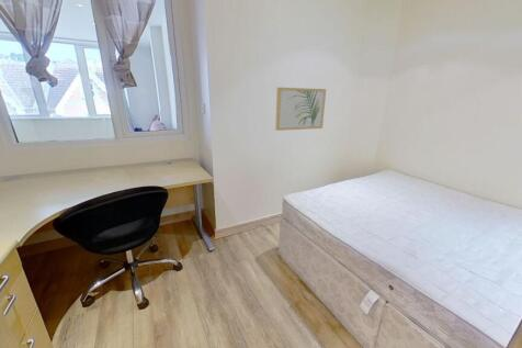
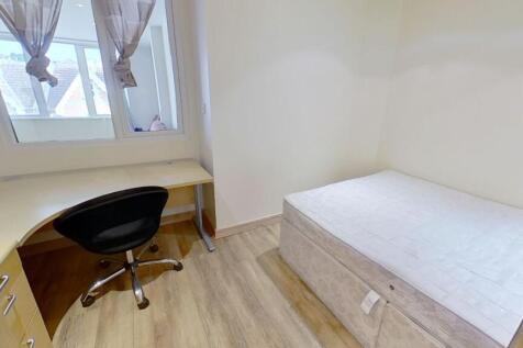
- wall art [274,87,327,132]
